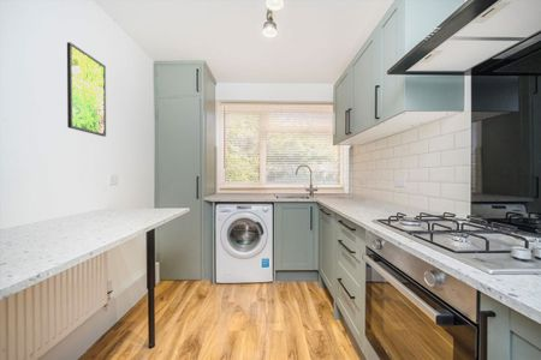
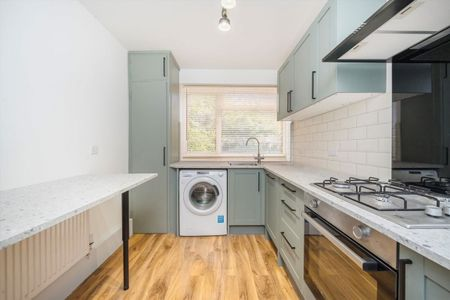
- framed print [66,41,107,138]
